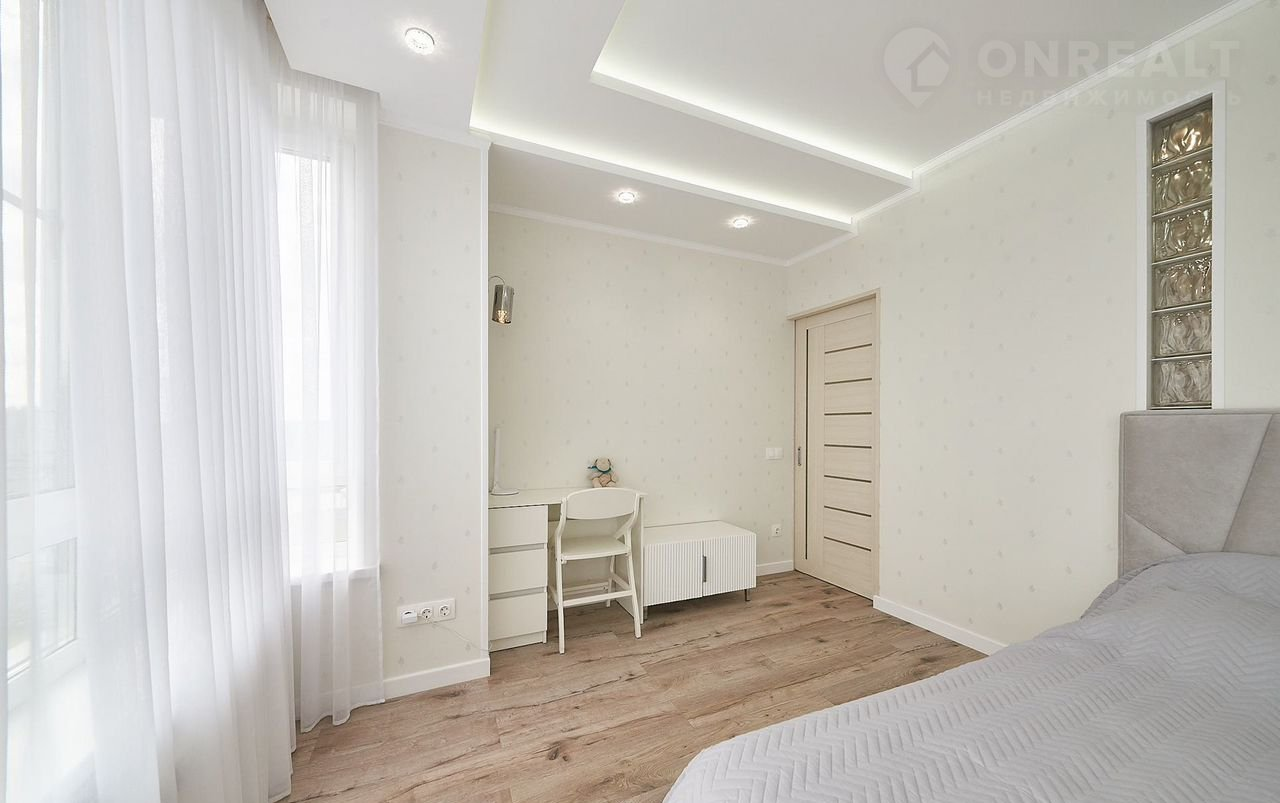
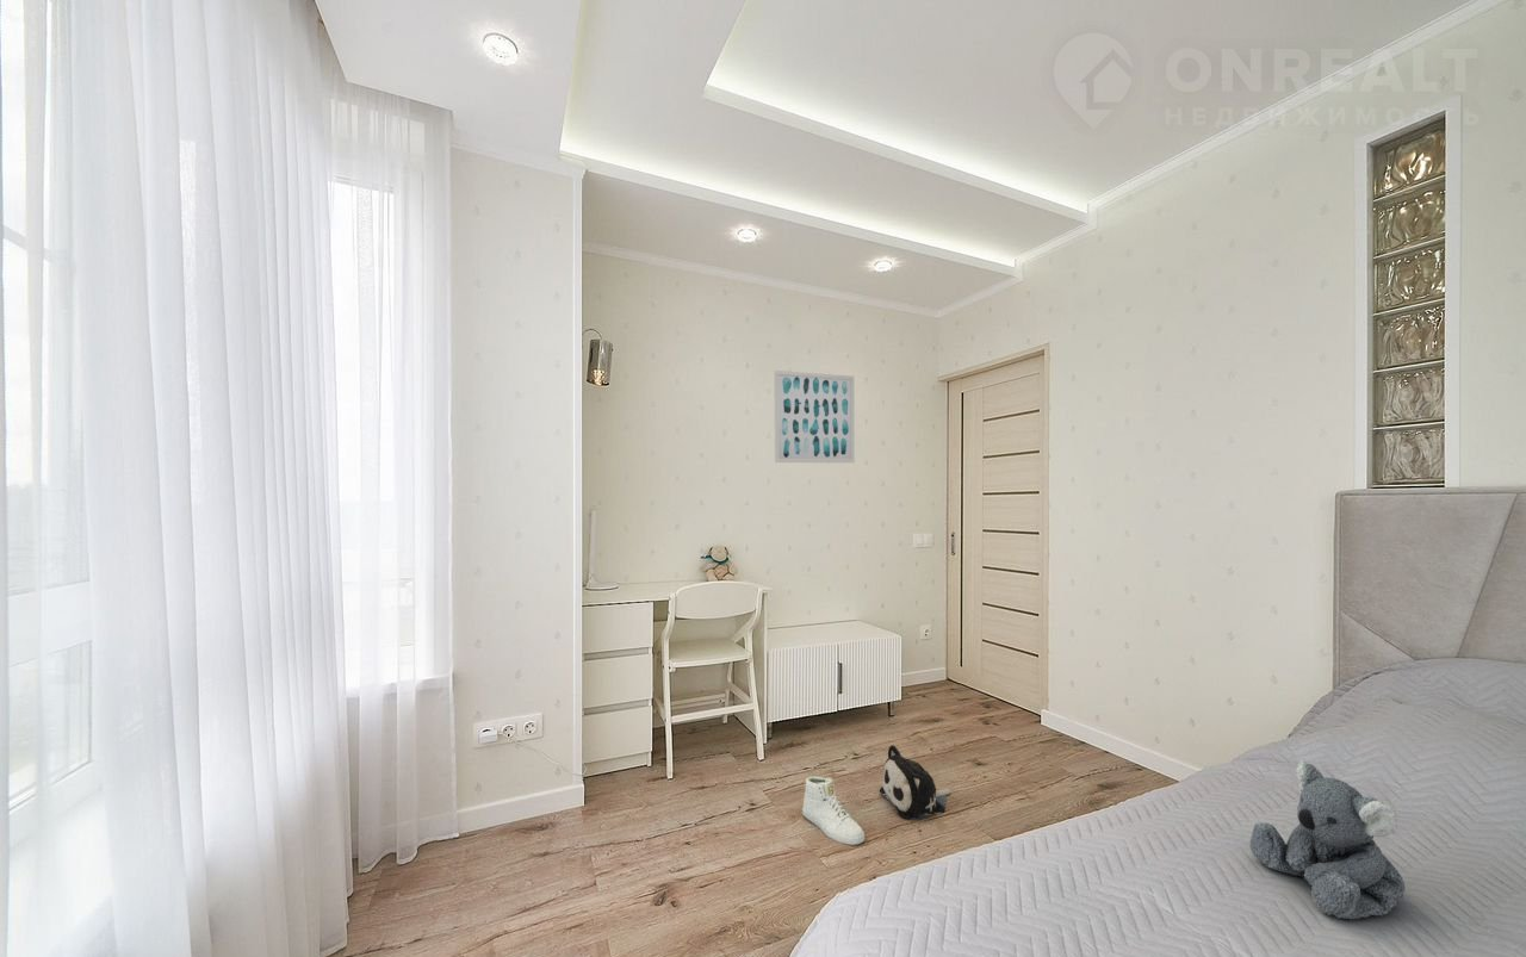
+ wall art [774,369,856,464]
+ koala plush [1248,759,1407,920]
+ plush toy [879,744,951,821]
+ sneaker [801,776,866,846]
